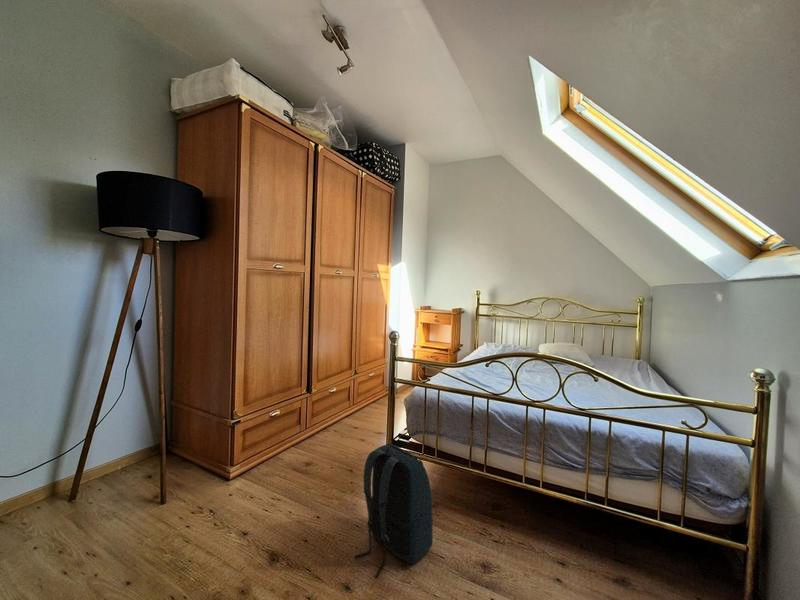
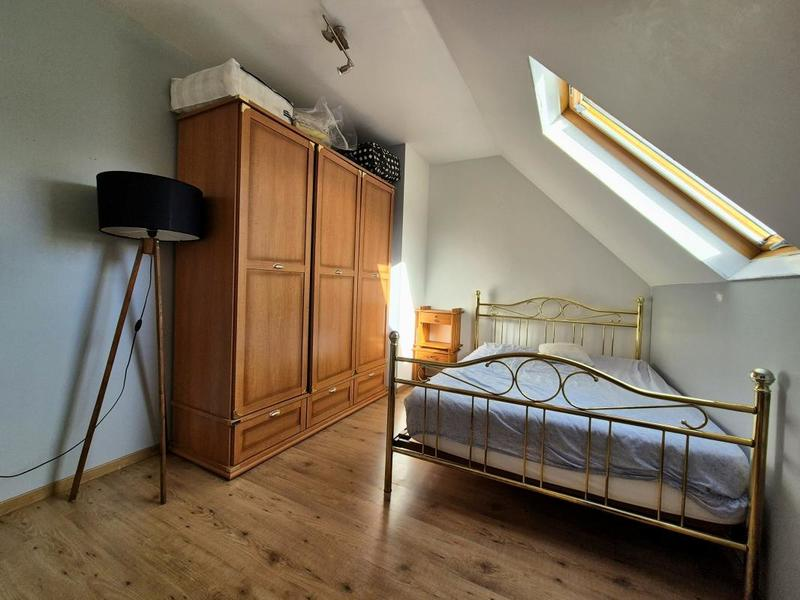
- backpack [354,442,434,579]
